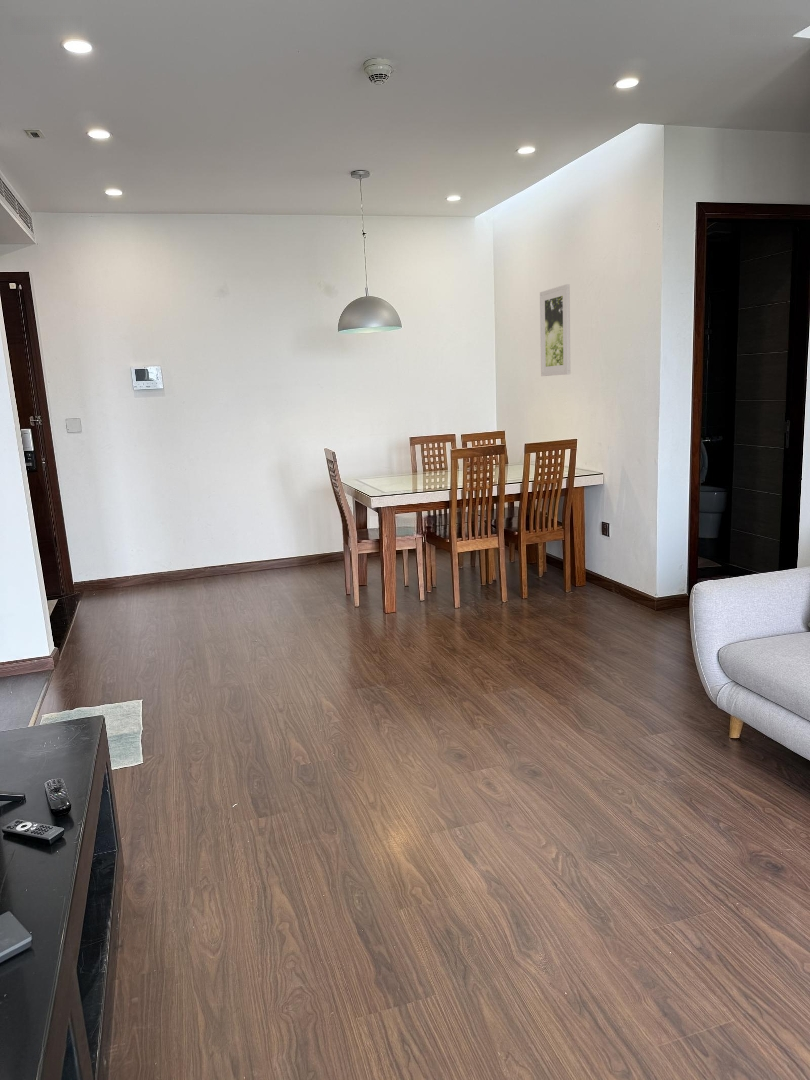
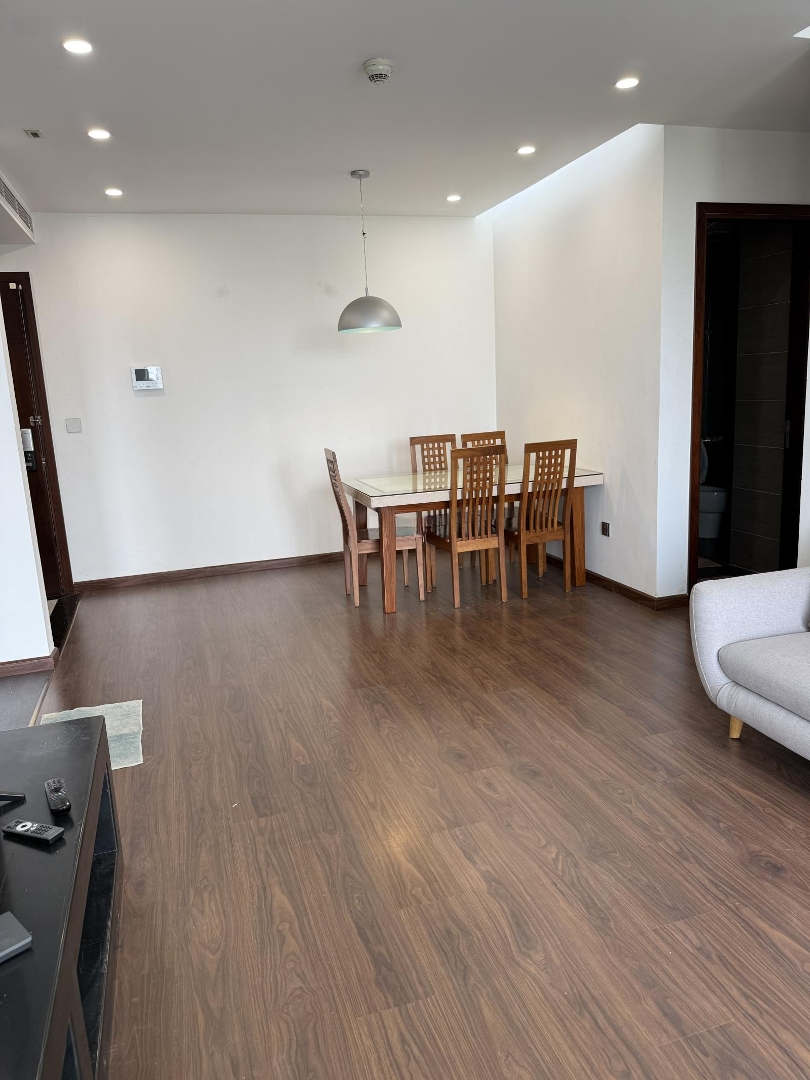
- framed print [539,283,571,377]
